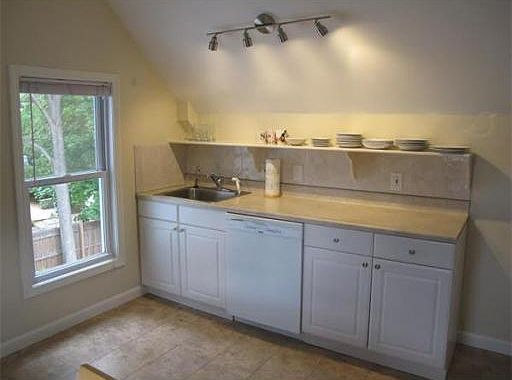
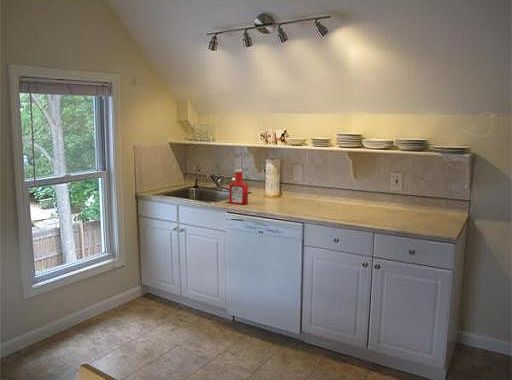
+ soap bottle [228,168,249,205]
